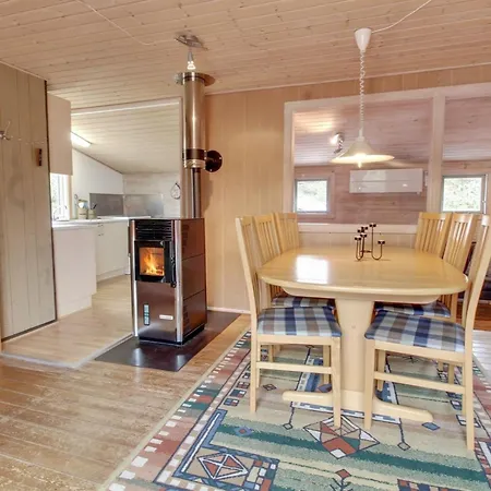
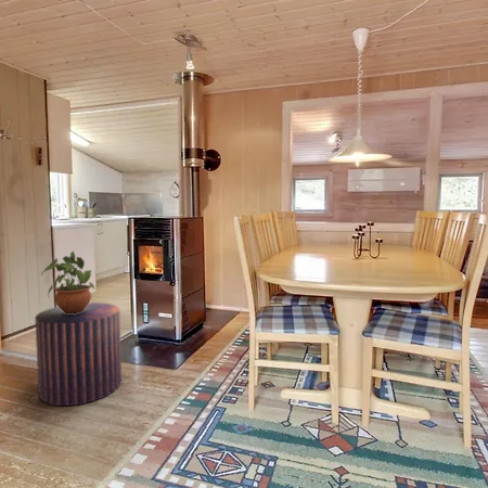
+ stool [34,301,123,407]
+ potted plant [41,249,95,313]
